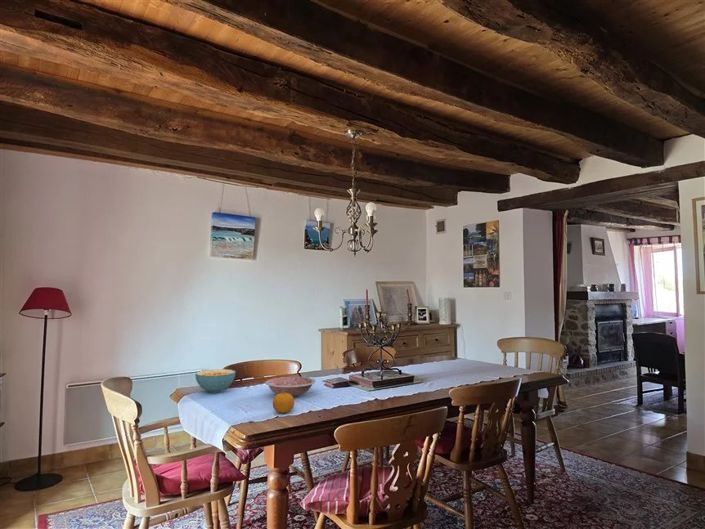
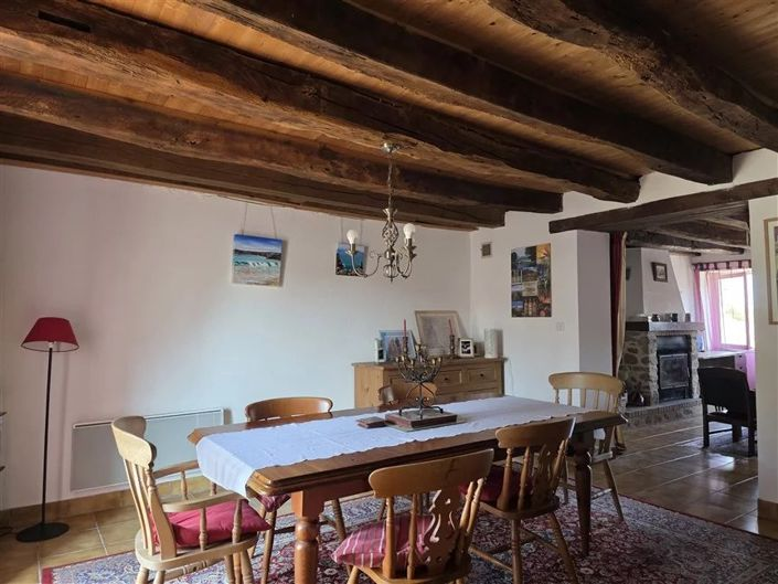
- cereal bowl [194,368,237,394]
- fruit [272,389,295,414]
- bowl [264,376,317,397]
